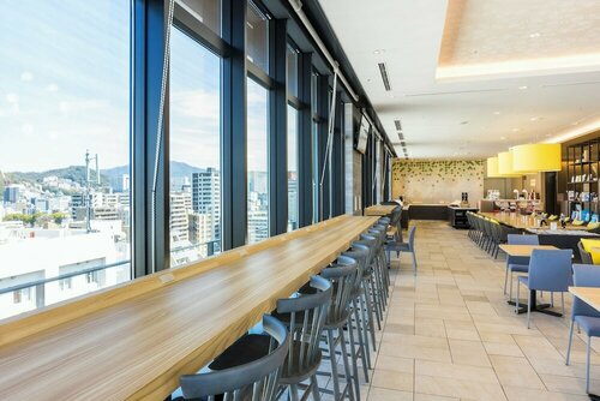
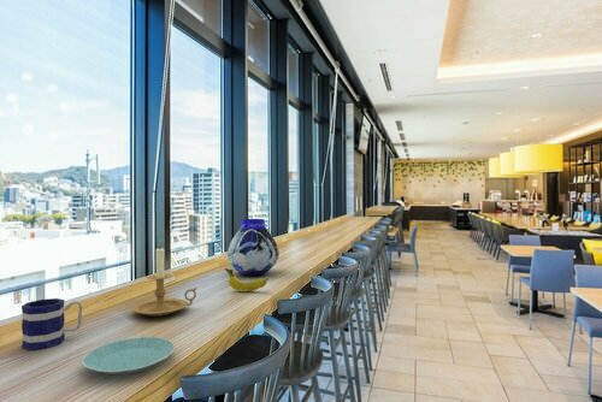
+ candle holder [130,244,197,318]
+ mug [20,297,83,351]
+ plate [81,336,176,376]
+ fruit [224,267,268,292]
+ vase [226,218,281,277]
